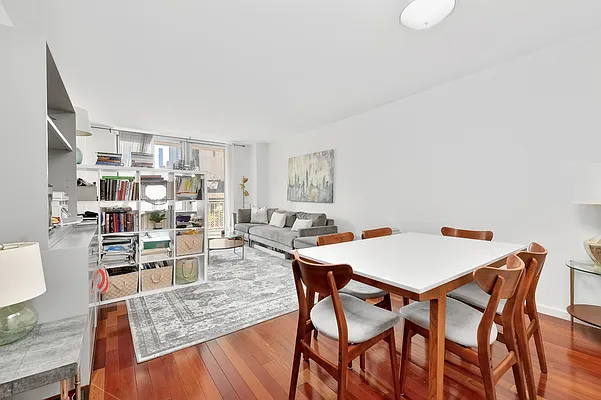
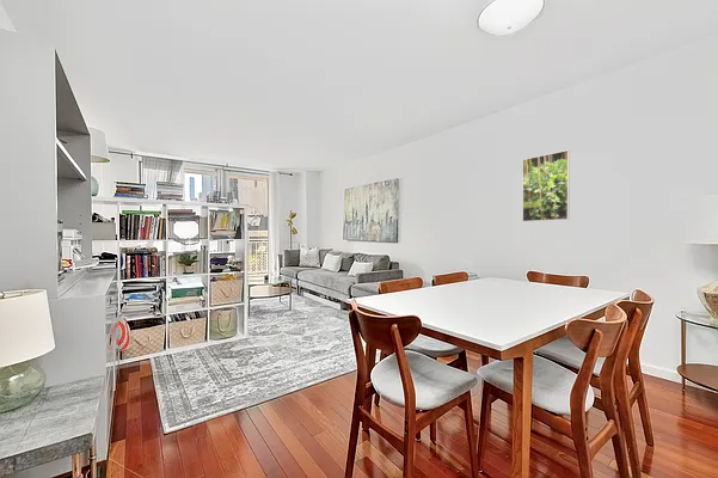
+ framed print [521,149,571,222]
